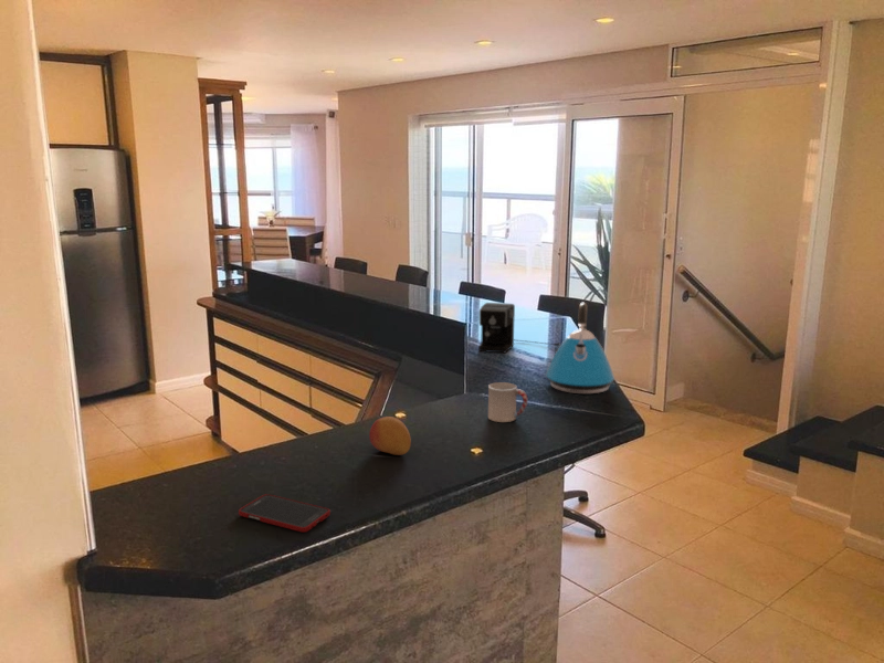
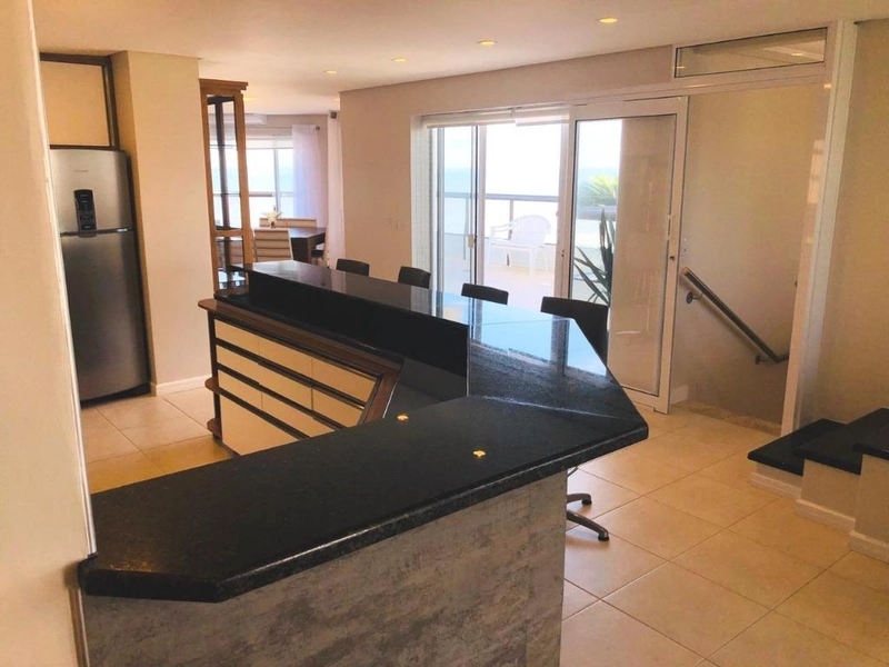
- cup [487,381,529,423]
- cell phone [238,493,332,534]
- kettle [545,302,615,394]
- coffee maker [477,302,561,354]
- fruit [368,415,412,456]
